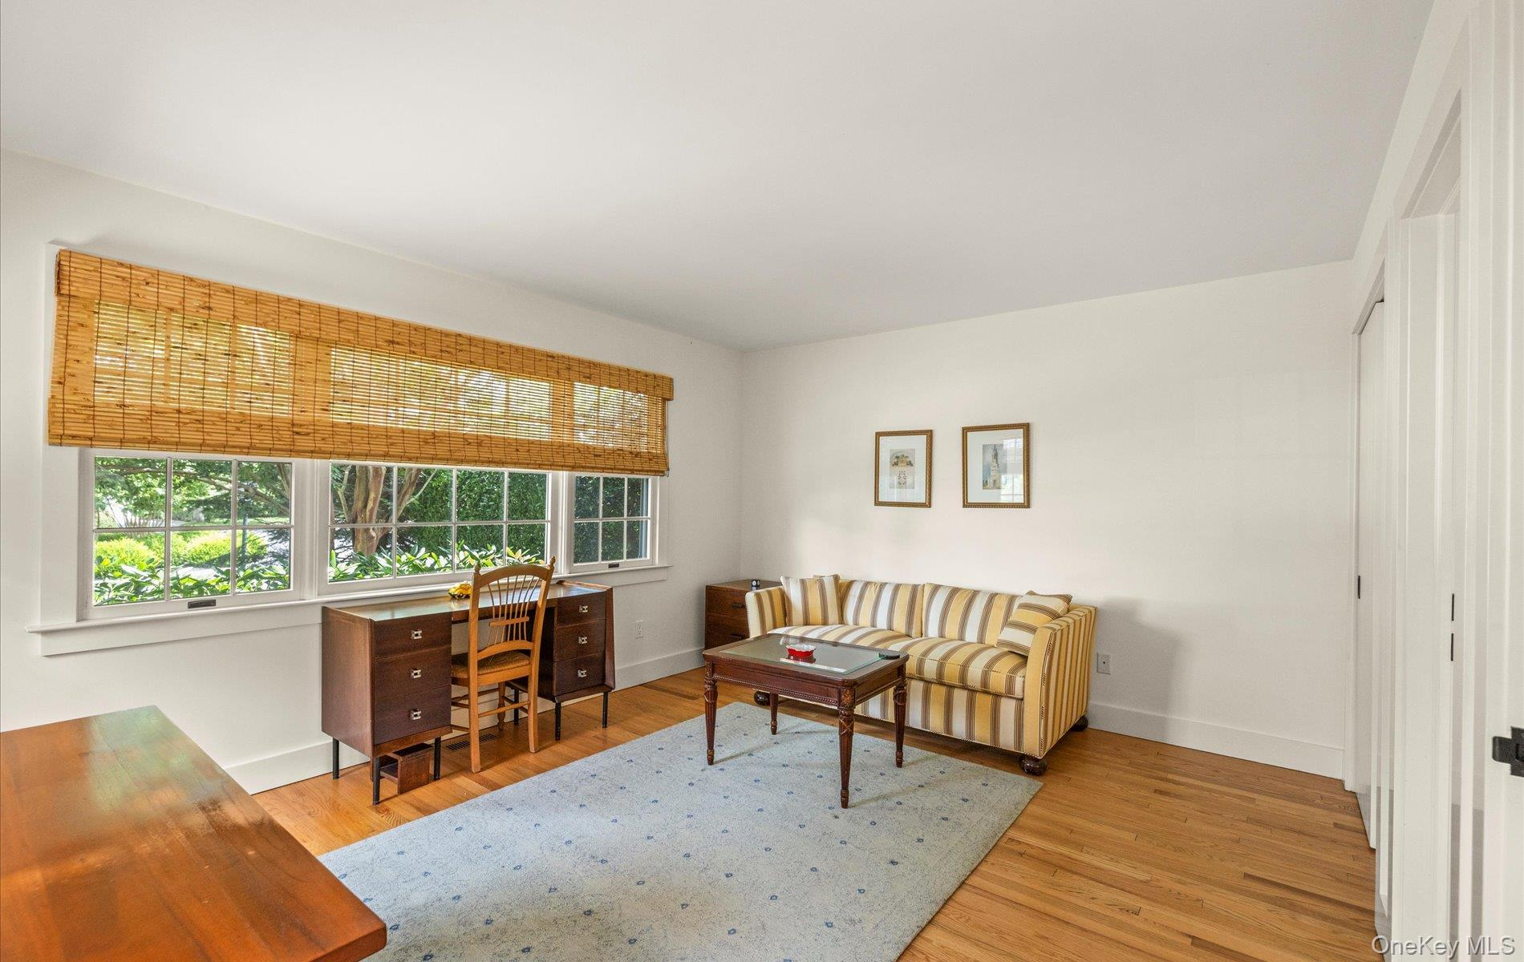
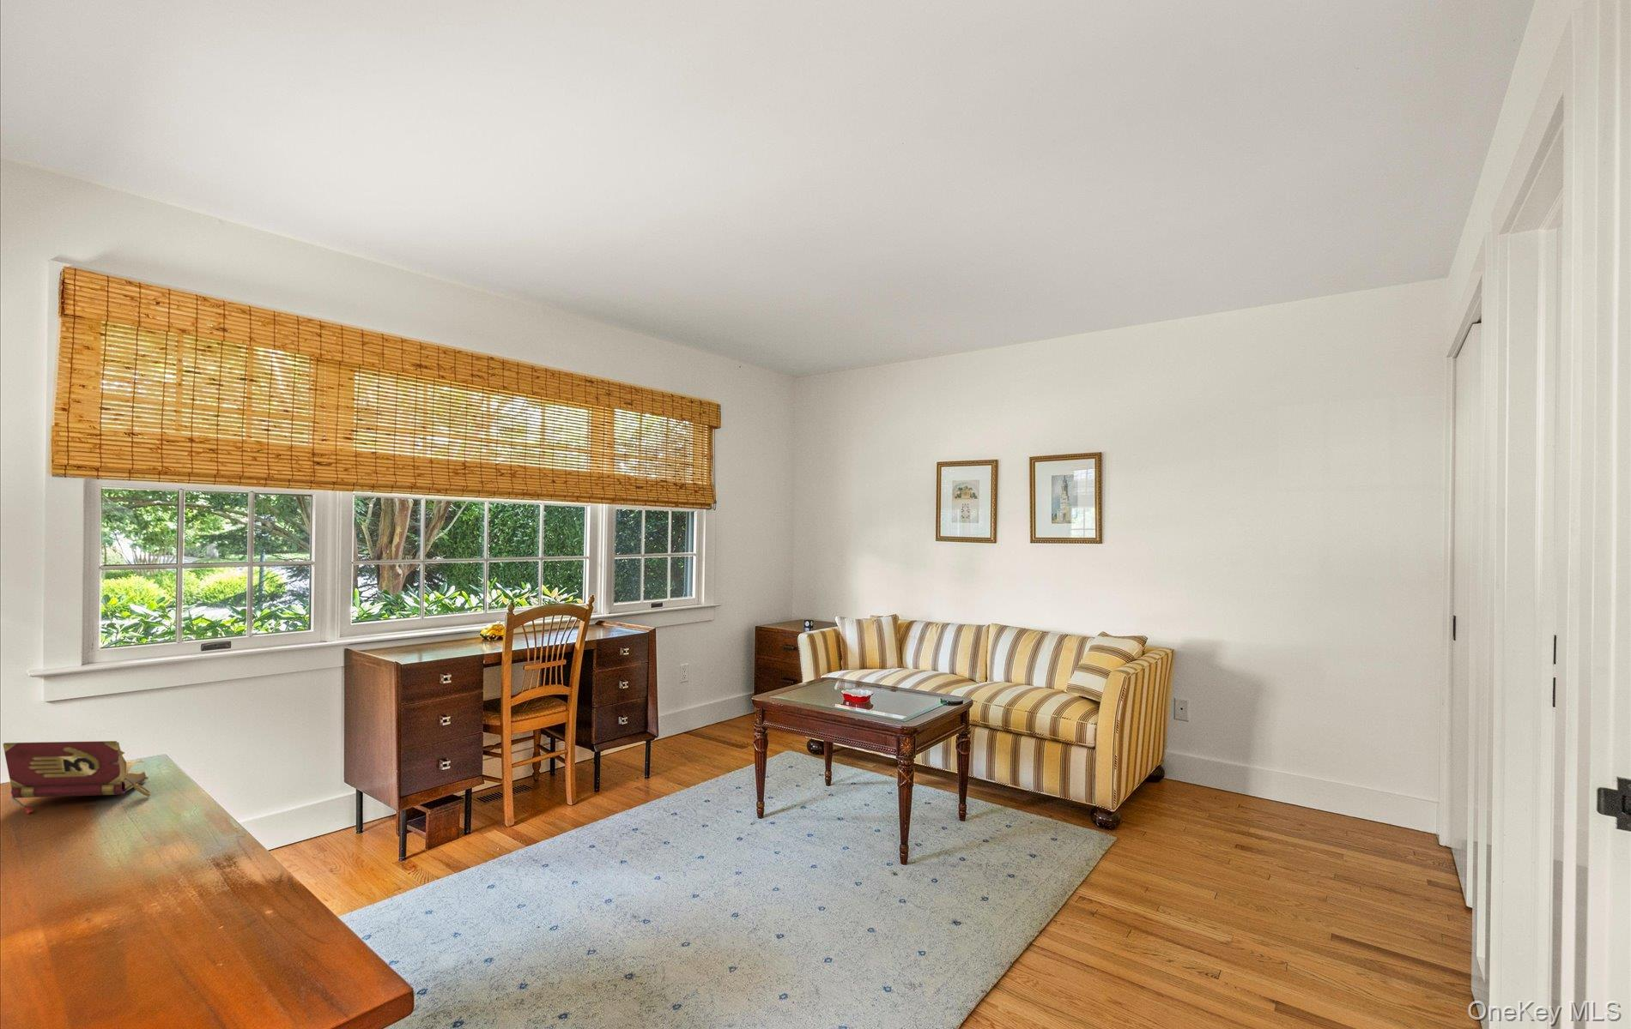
+ book [2,740,152,814]
